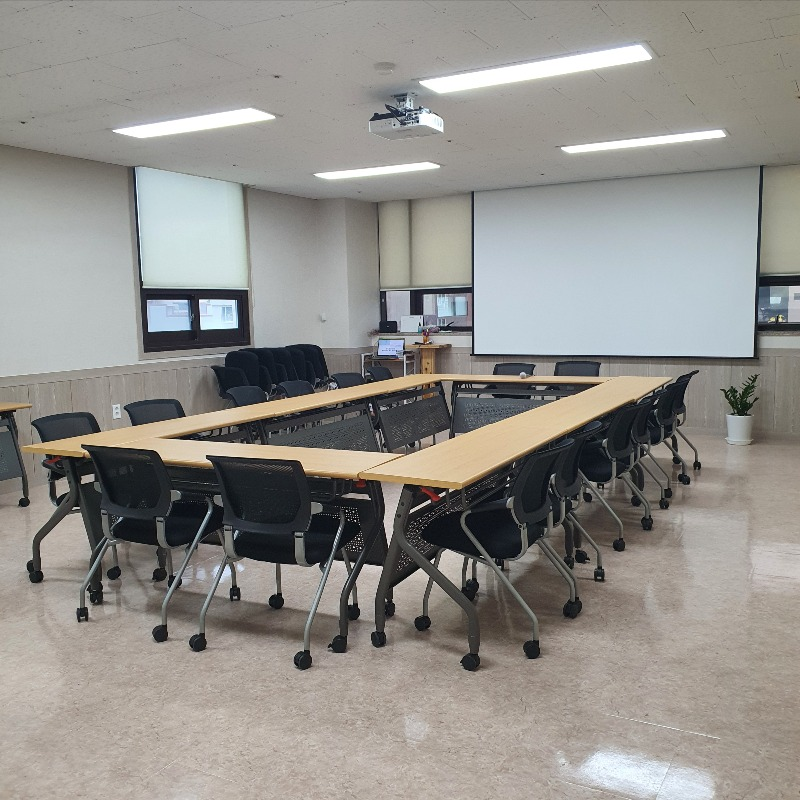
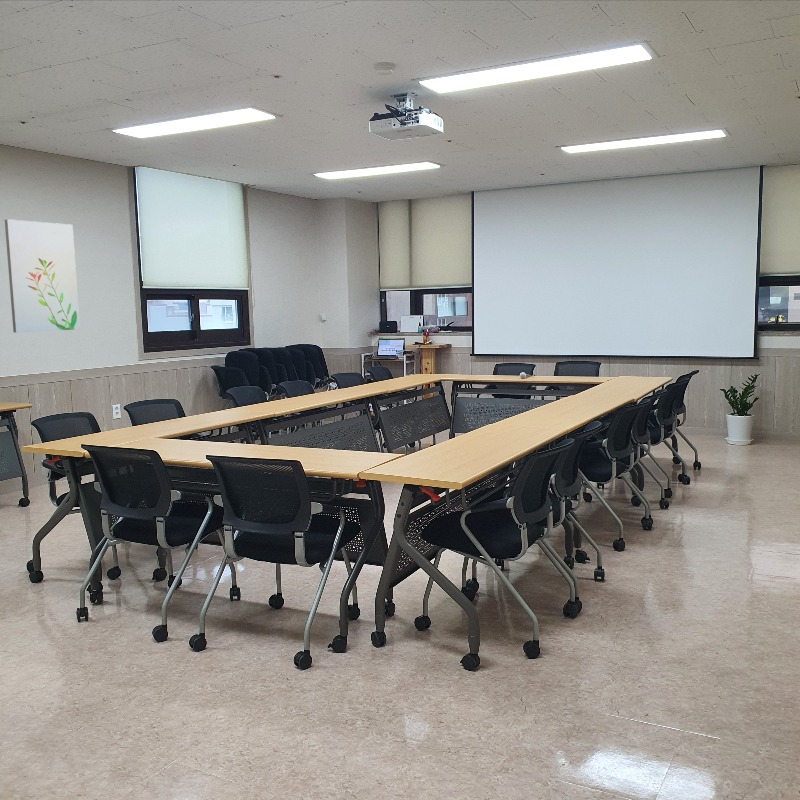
+ wall art [4,218,81,334]
